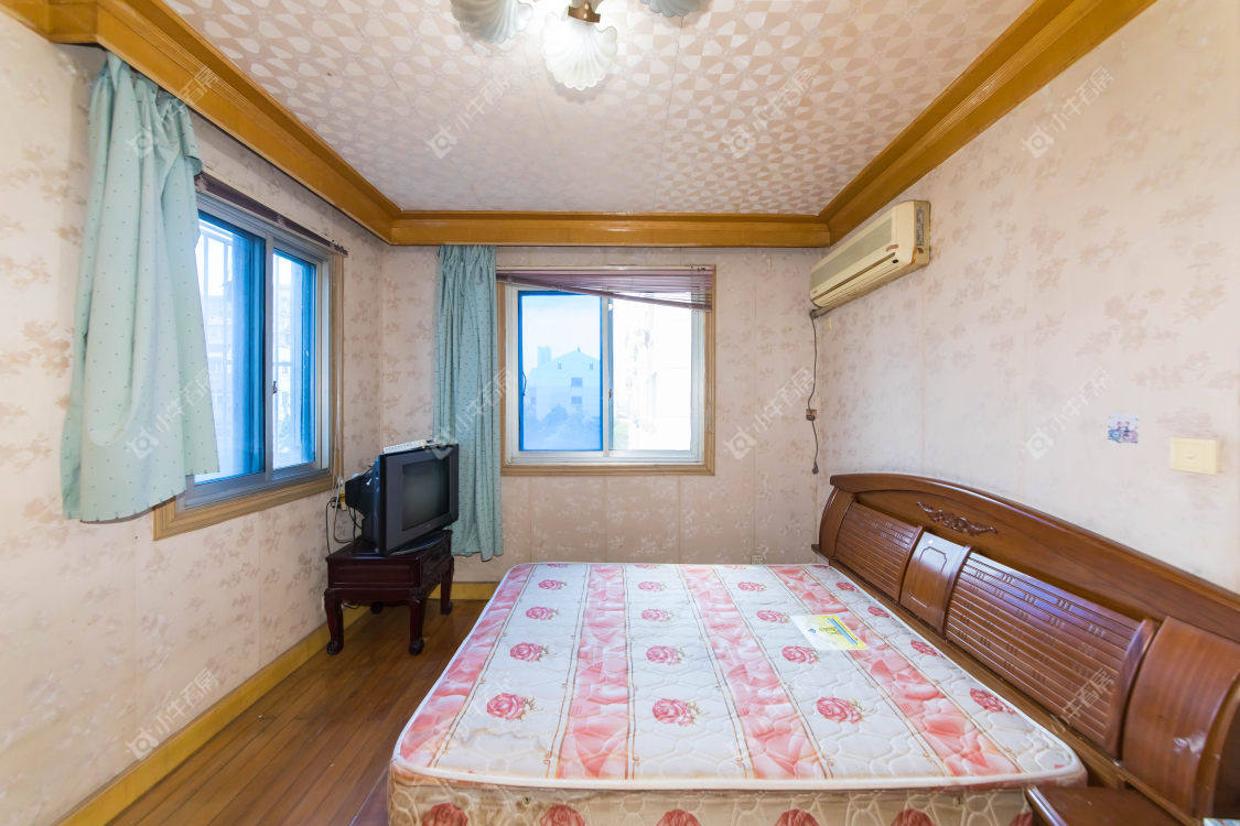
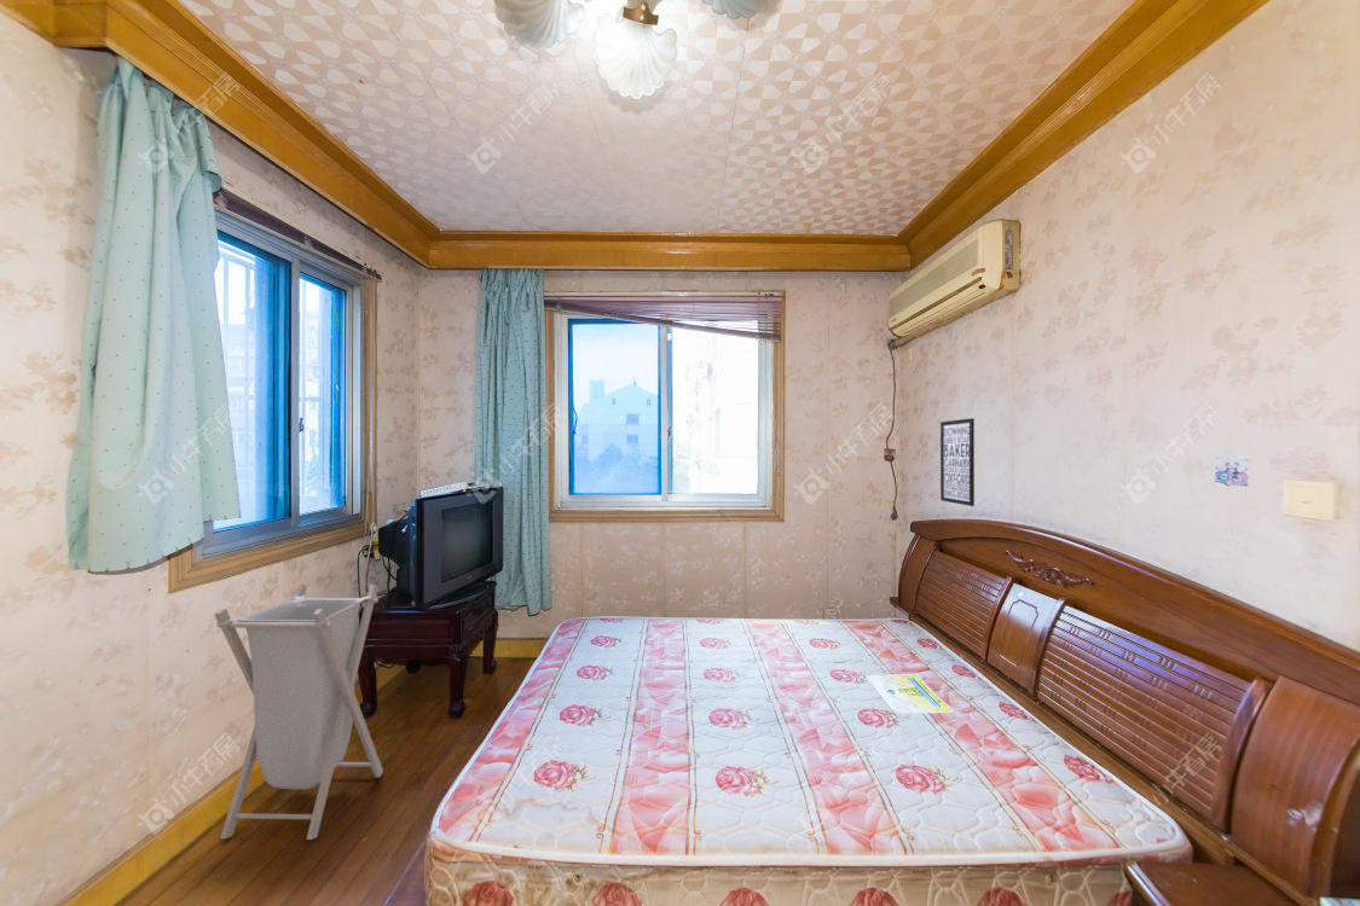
+ laundry hamper [214,583,384,841]
+ wall art [939,417,976,507]
